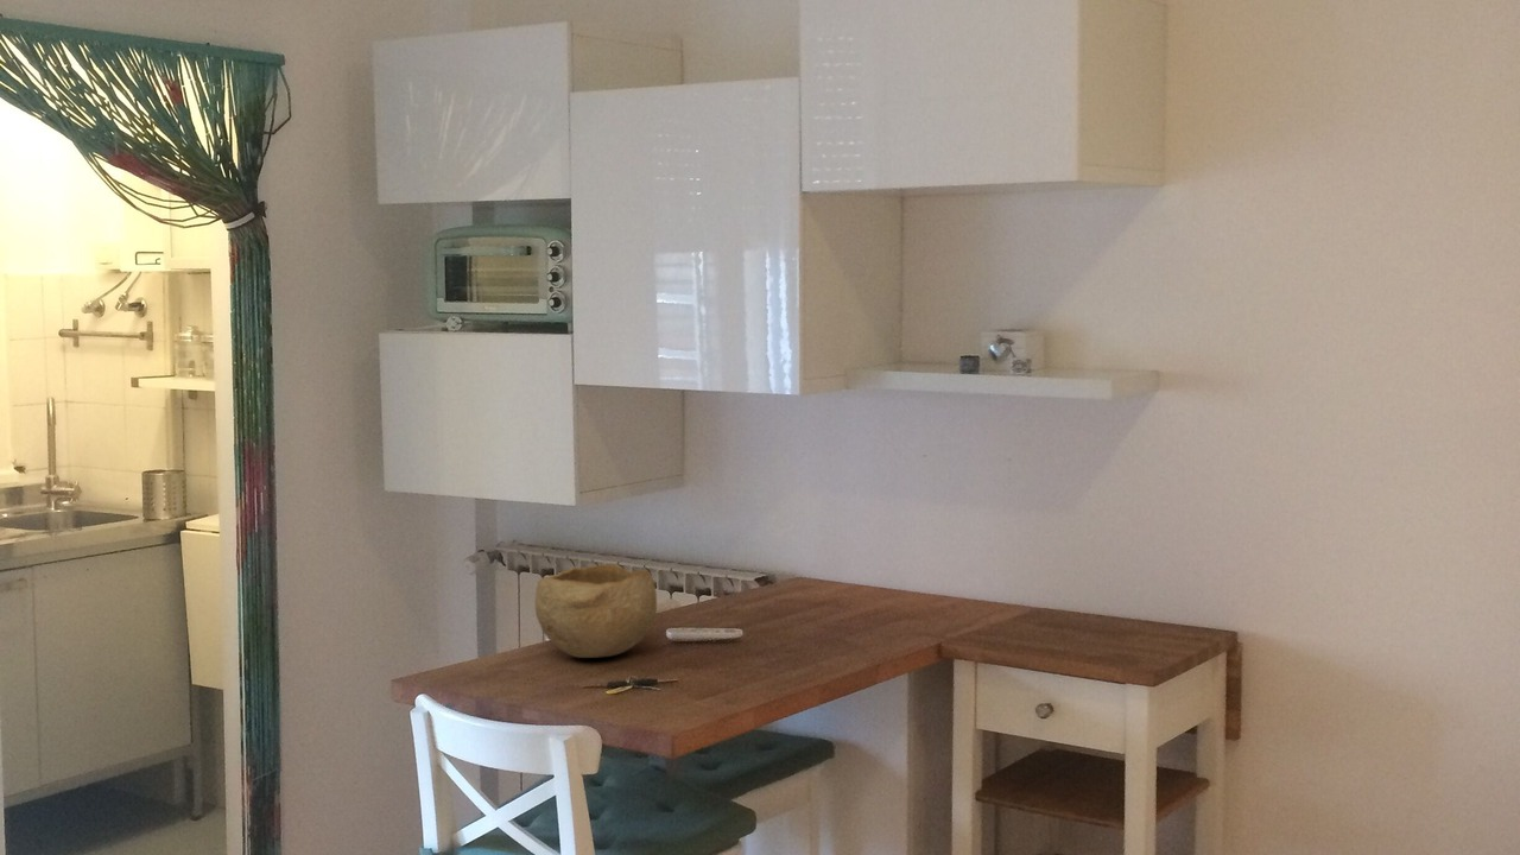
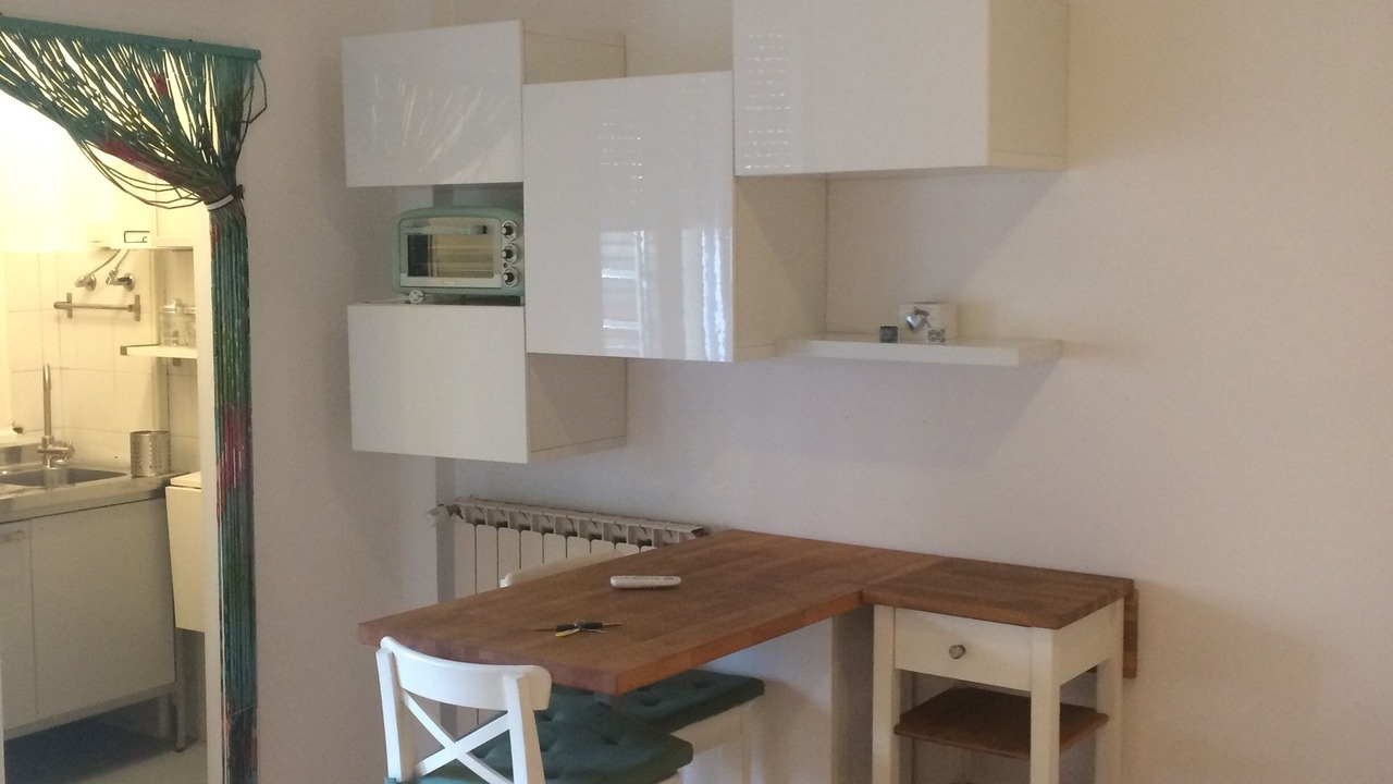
- bowl [533,563,658,659]
